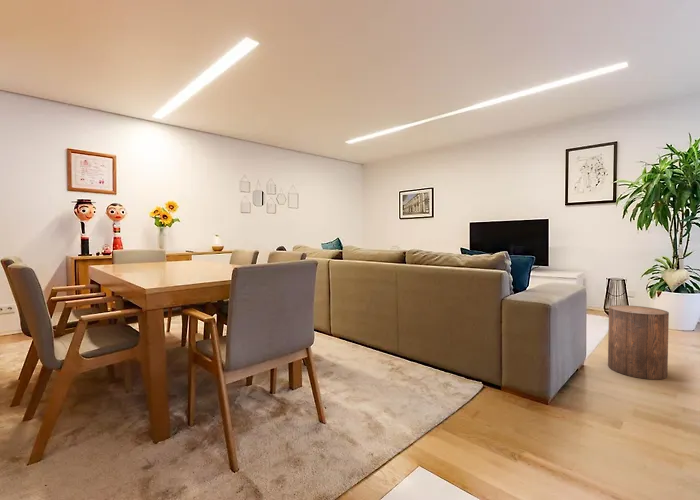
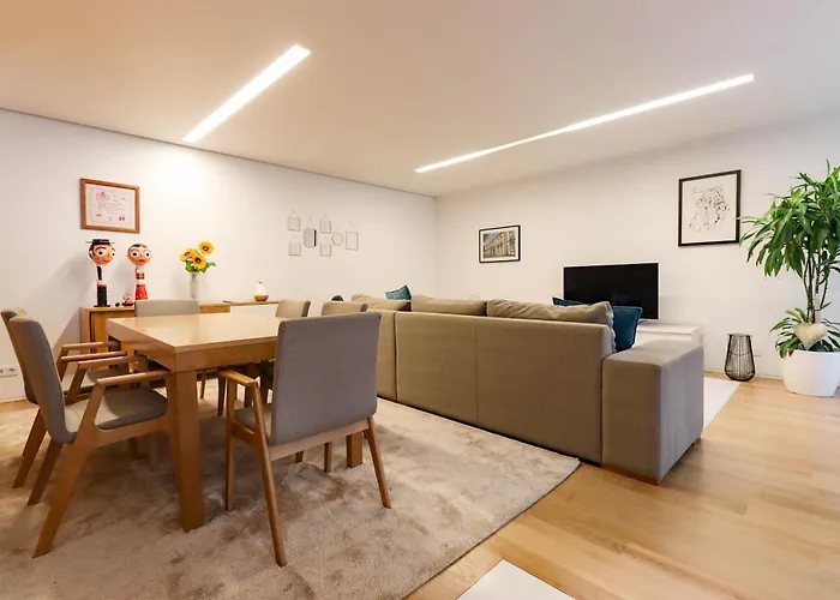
- stool [607,304,670,381]
